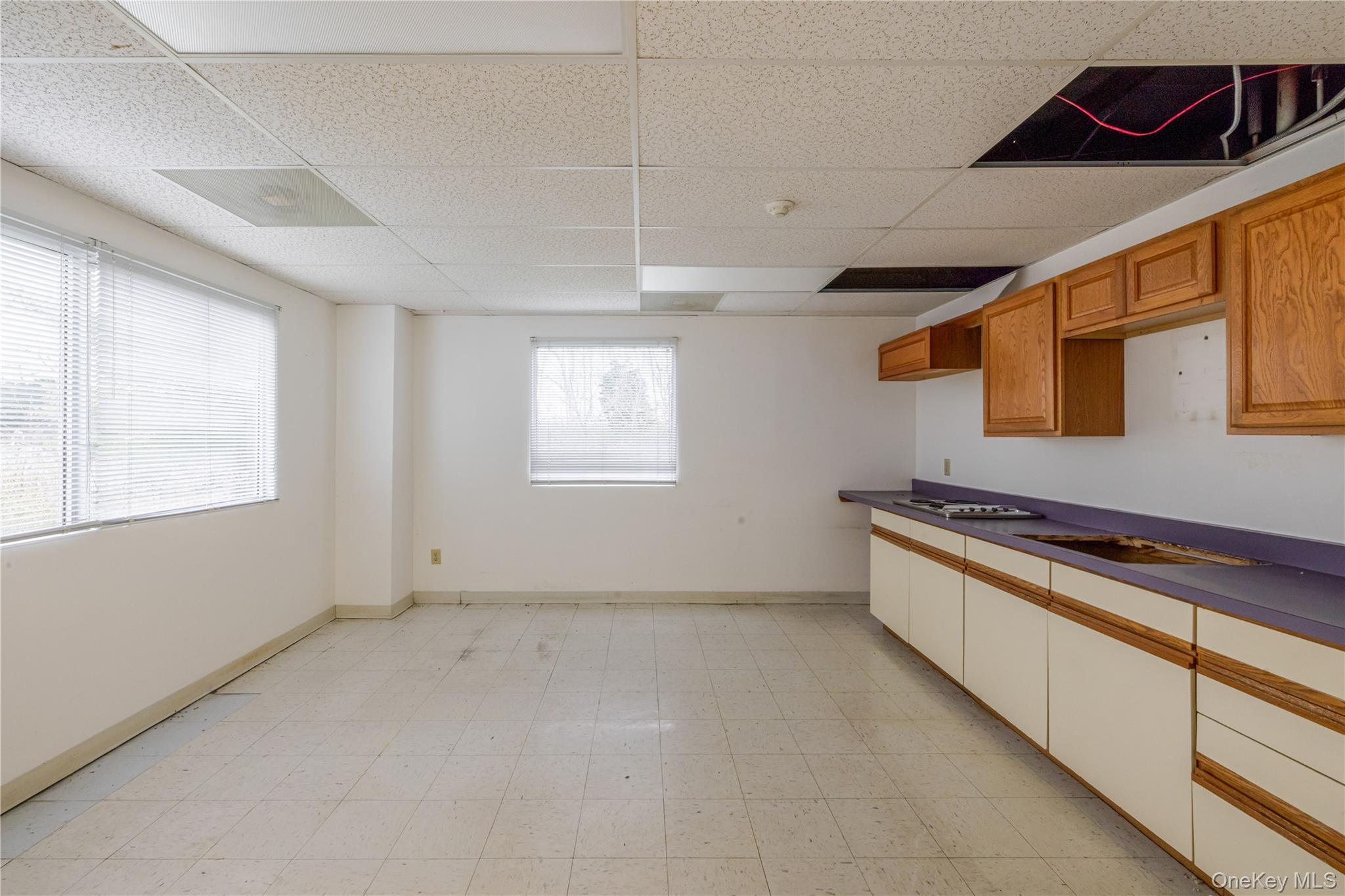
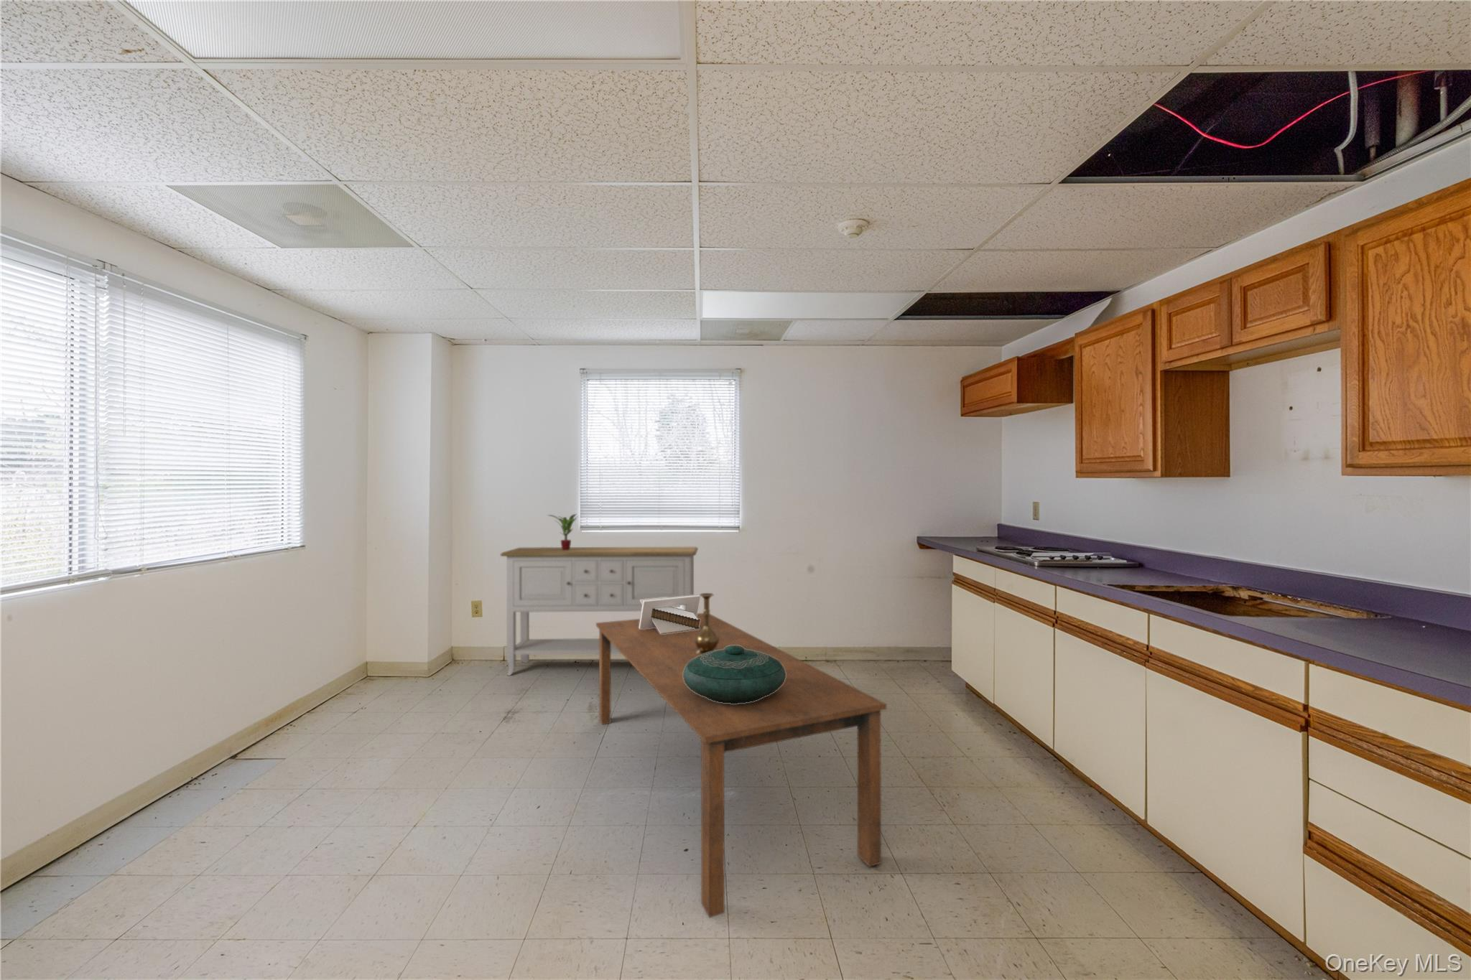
+ dining table [595,612,887,919]
+ sideboard [499,547,699,676]
+ vase [696,593,720,655]
+ decorative bowl [684,645,785,703]
+ architectural model [639,594,701,634]
+ potted plant [546,513,579,550]
